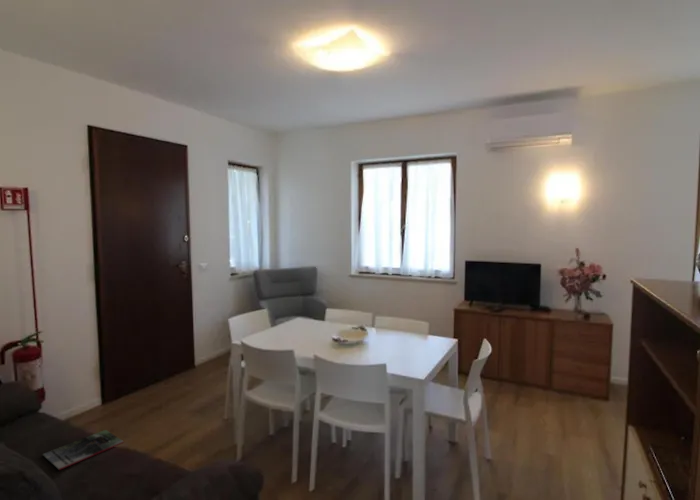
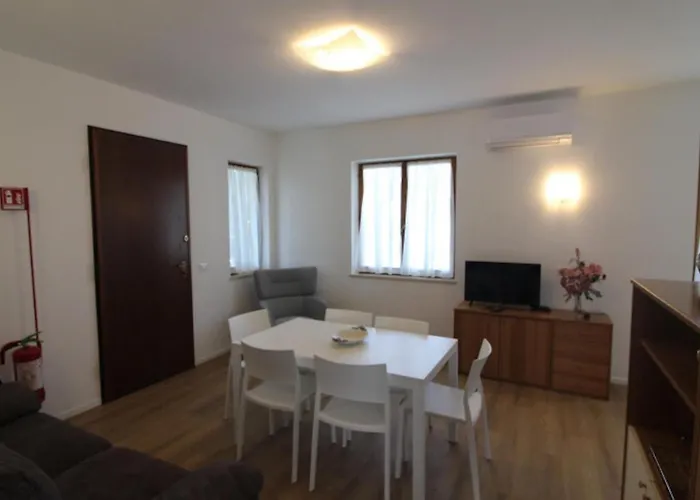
- magazine [42,429,125,471]
